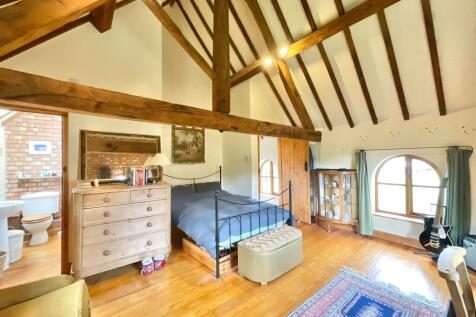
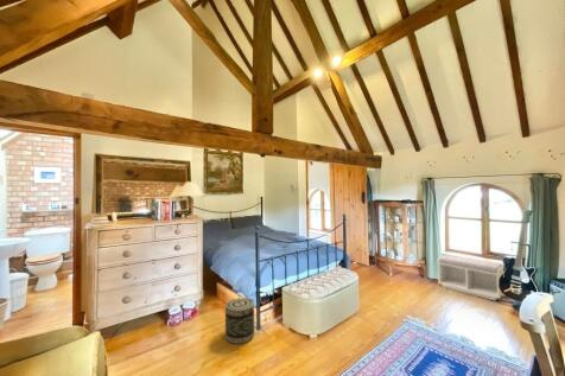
+ basket [224,297,255,345]
+ bench [437,254,504,301]
